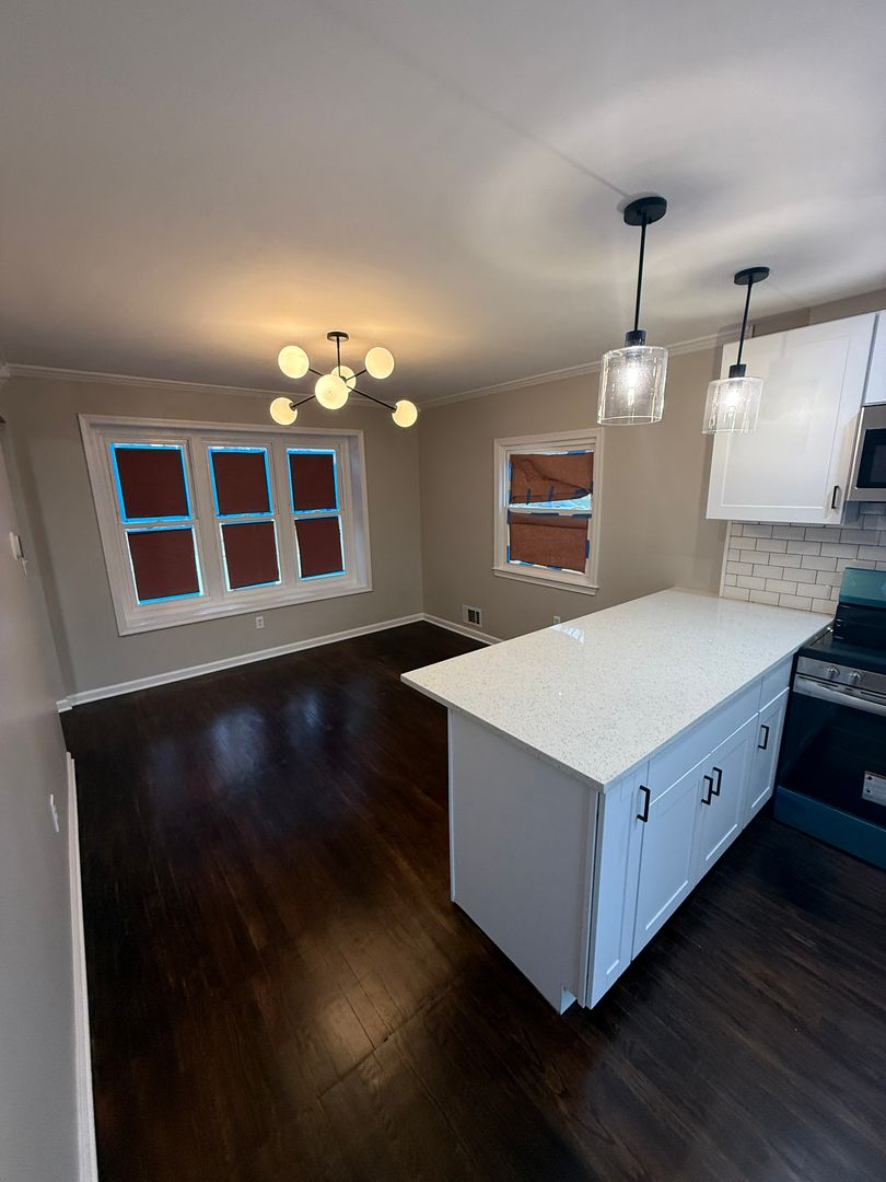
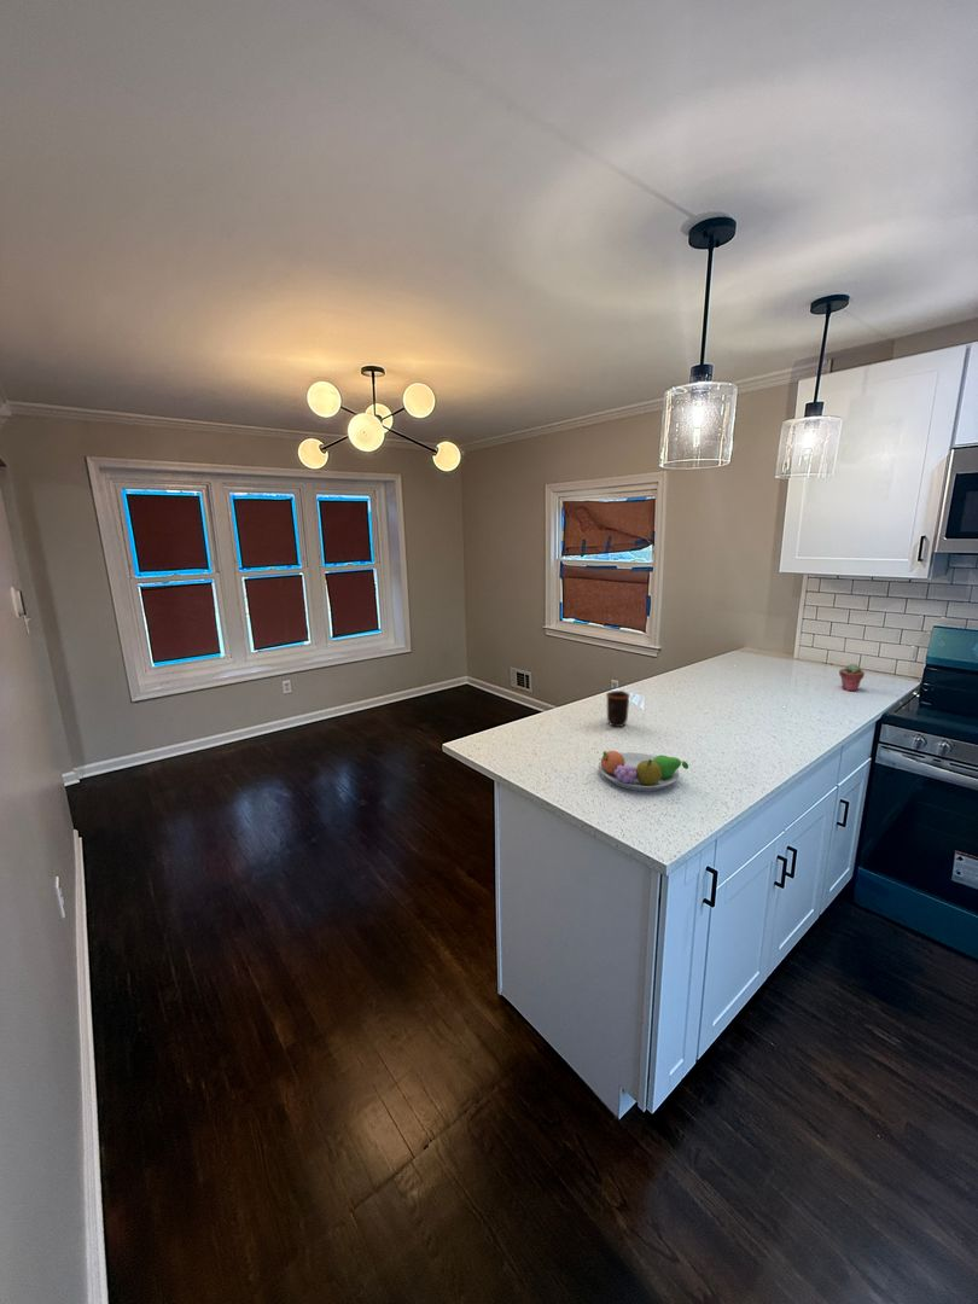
+ potted succulent [838,663,866,692]
+ mug [605,689,631,728]
+ fruit bowl [598,750,689,792]
